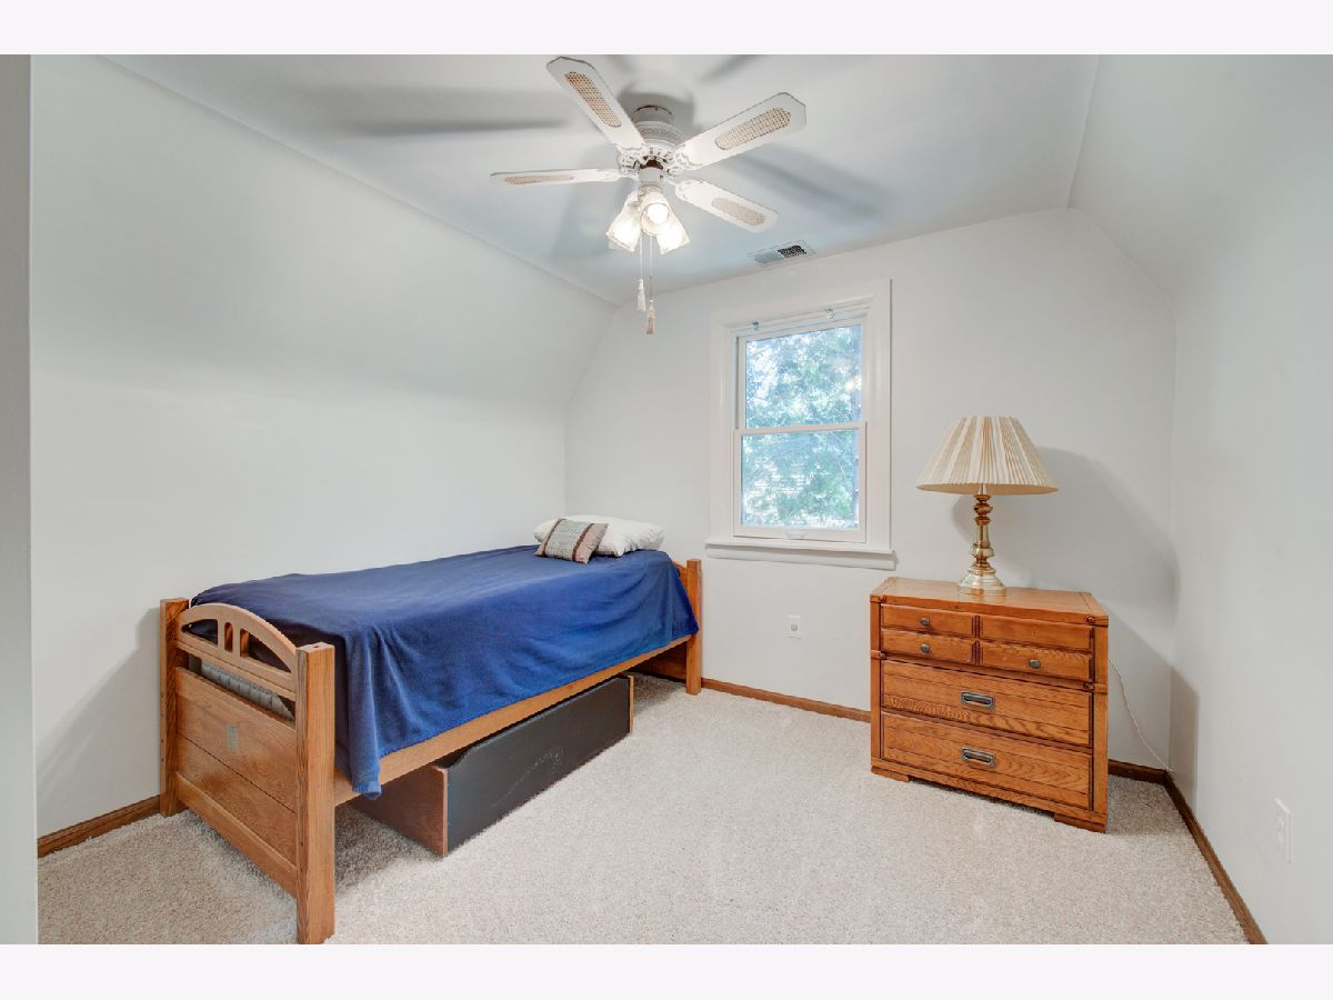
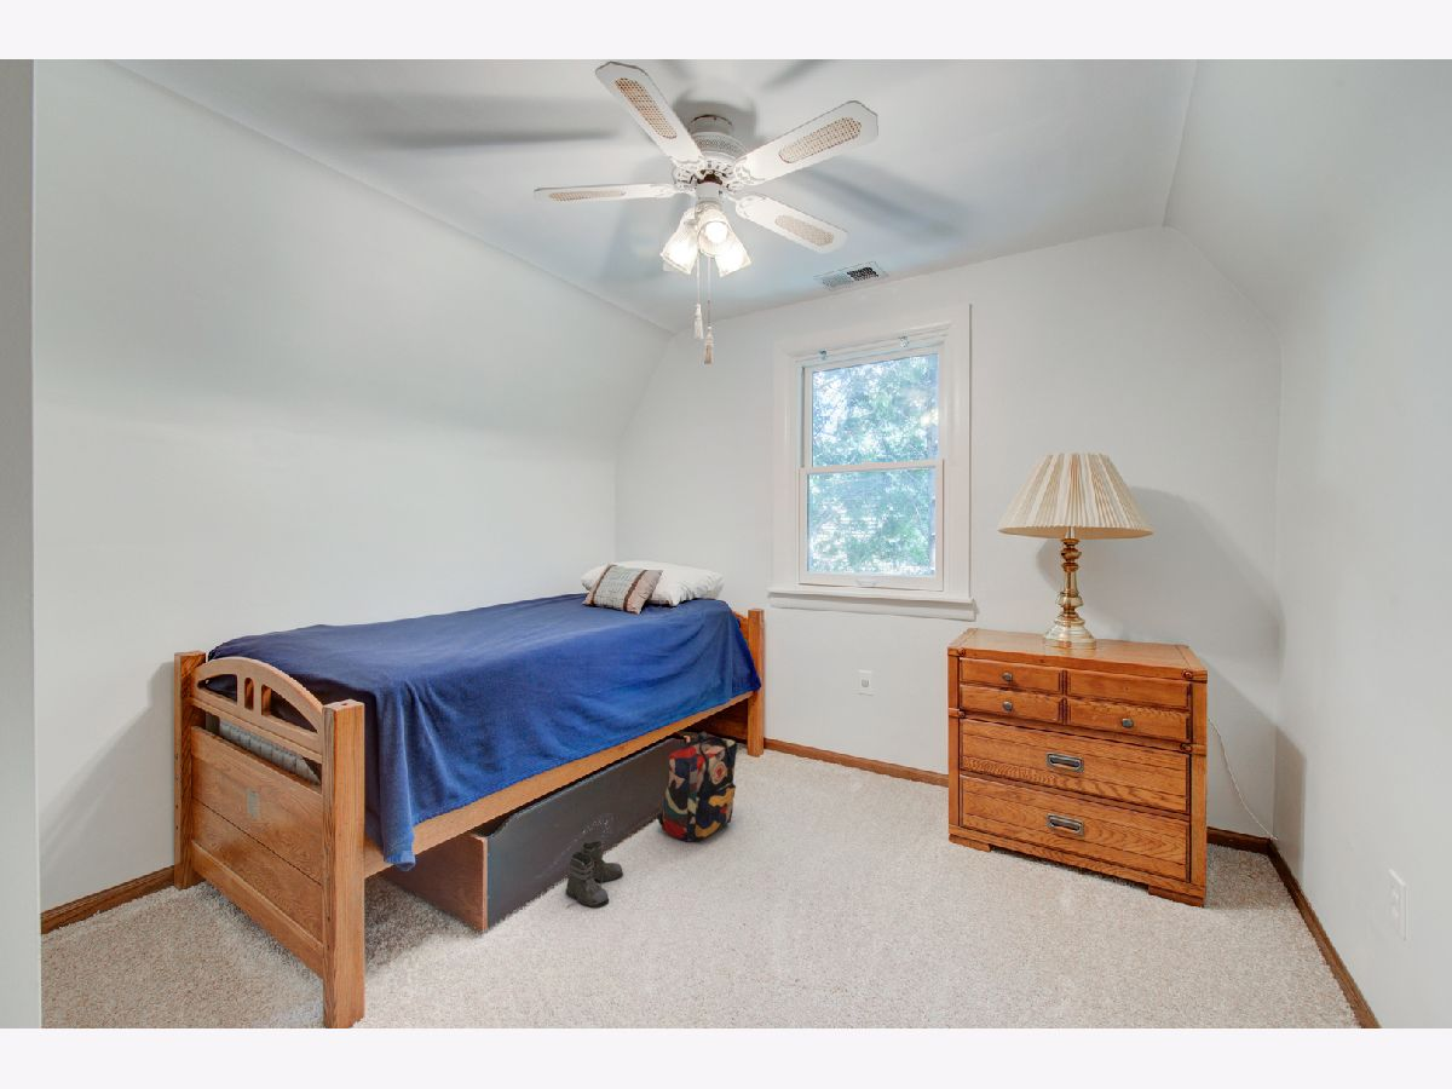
+ boots [565,840,624,909]
+ backpack [656,731,738,842]
